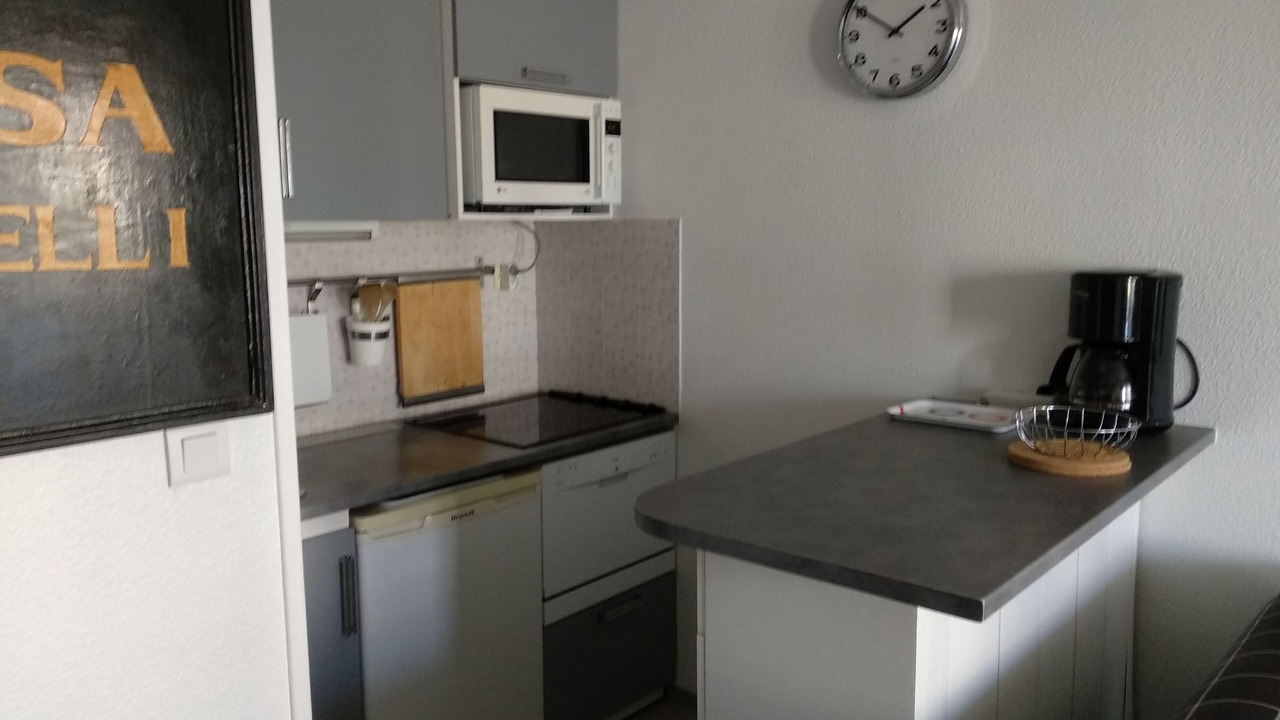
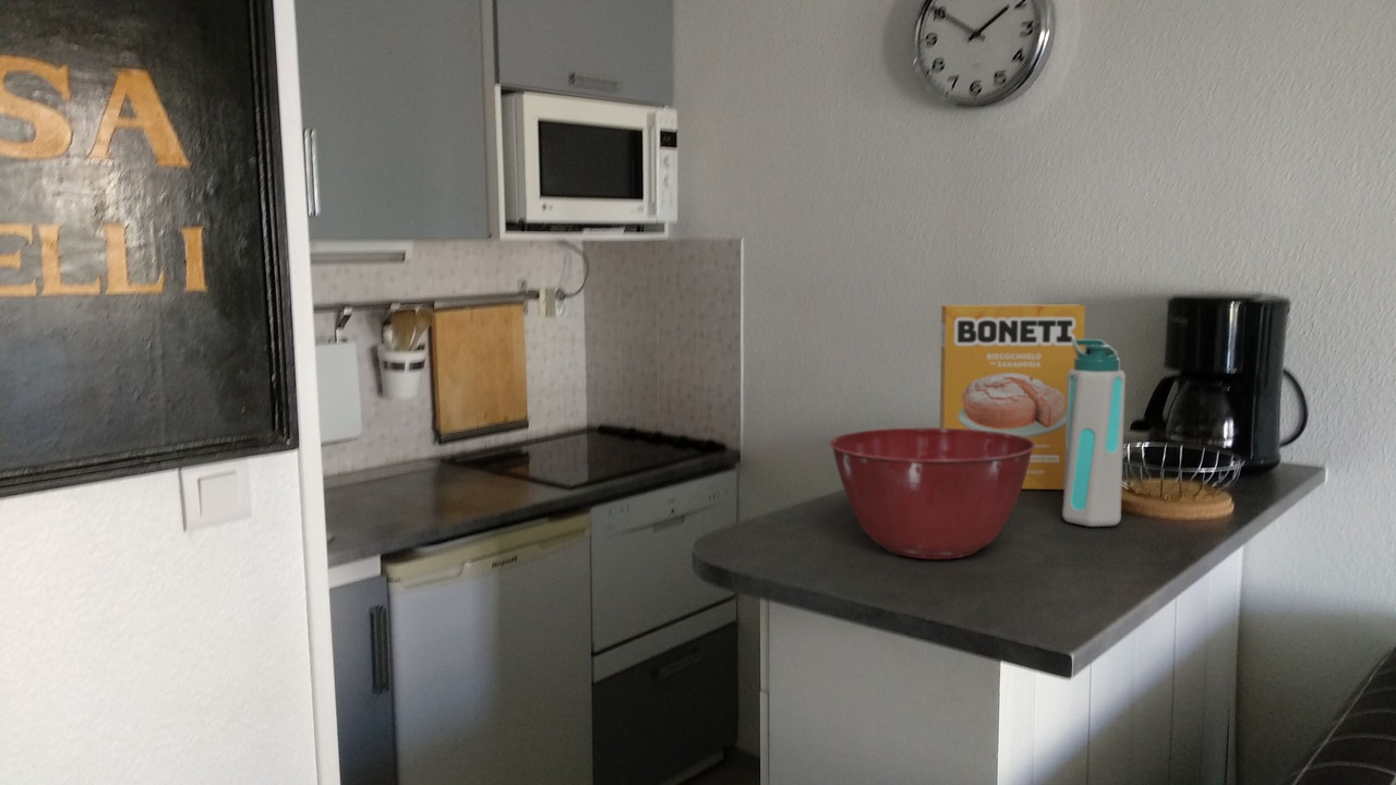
+ mixing bowl [829,427,1035,560]
+ cereal box [938,303,1086,491]
+ water bottle [1061,338,1127,528]
